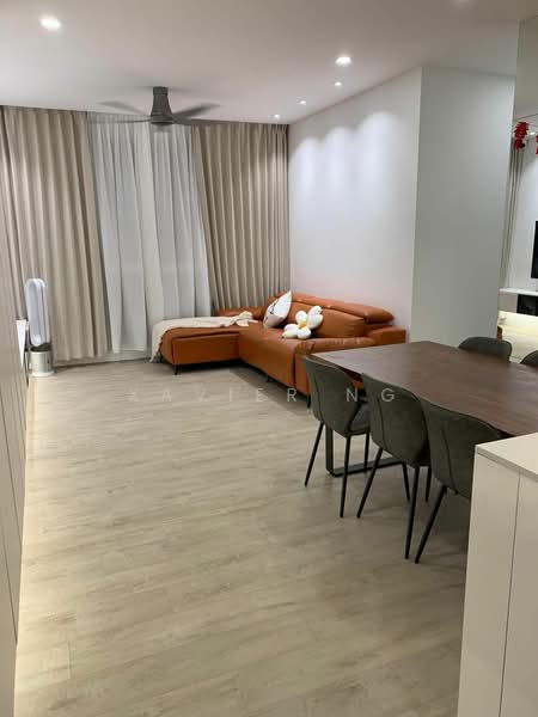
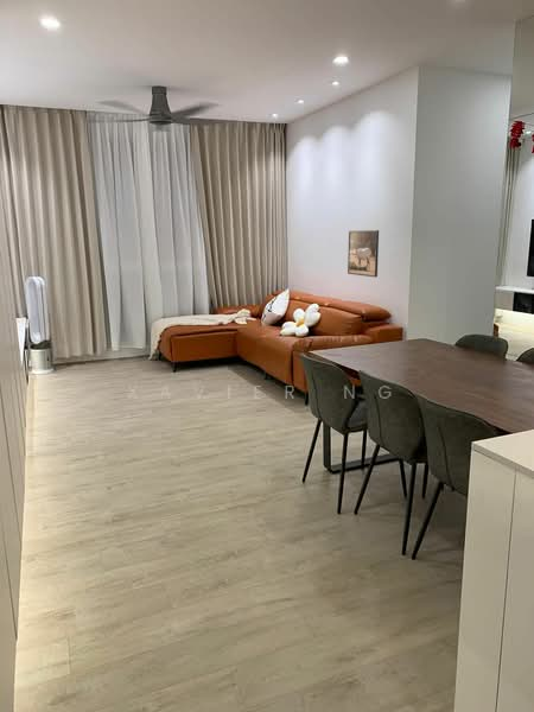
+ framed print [347,229,380,279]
